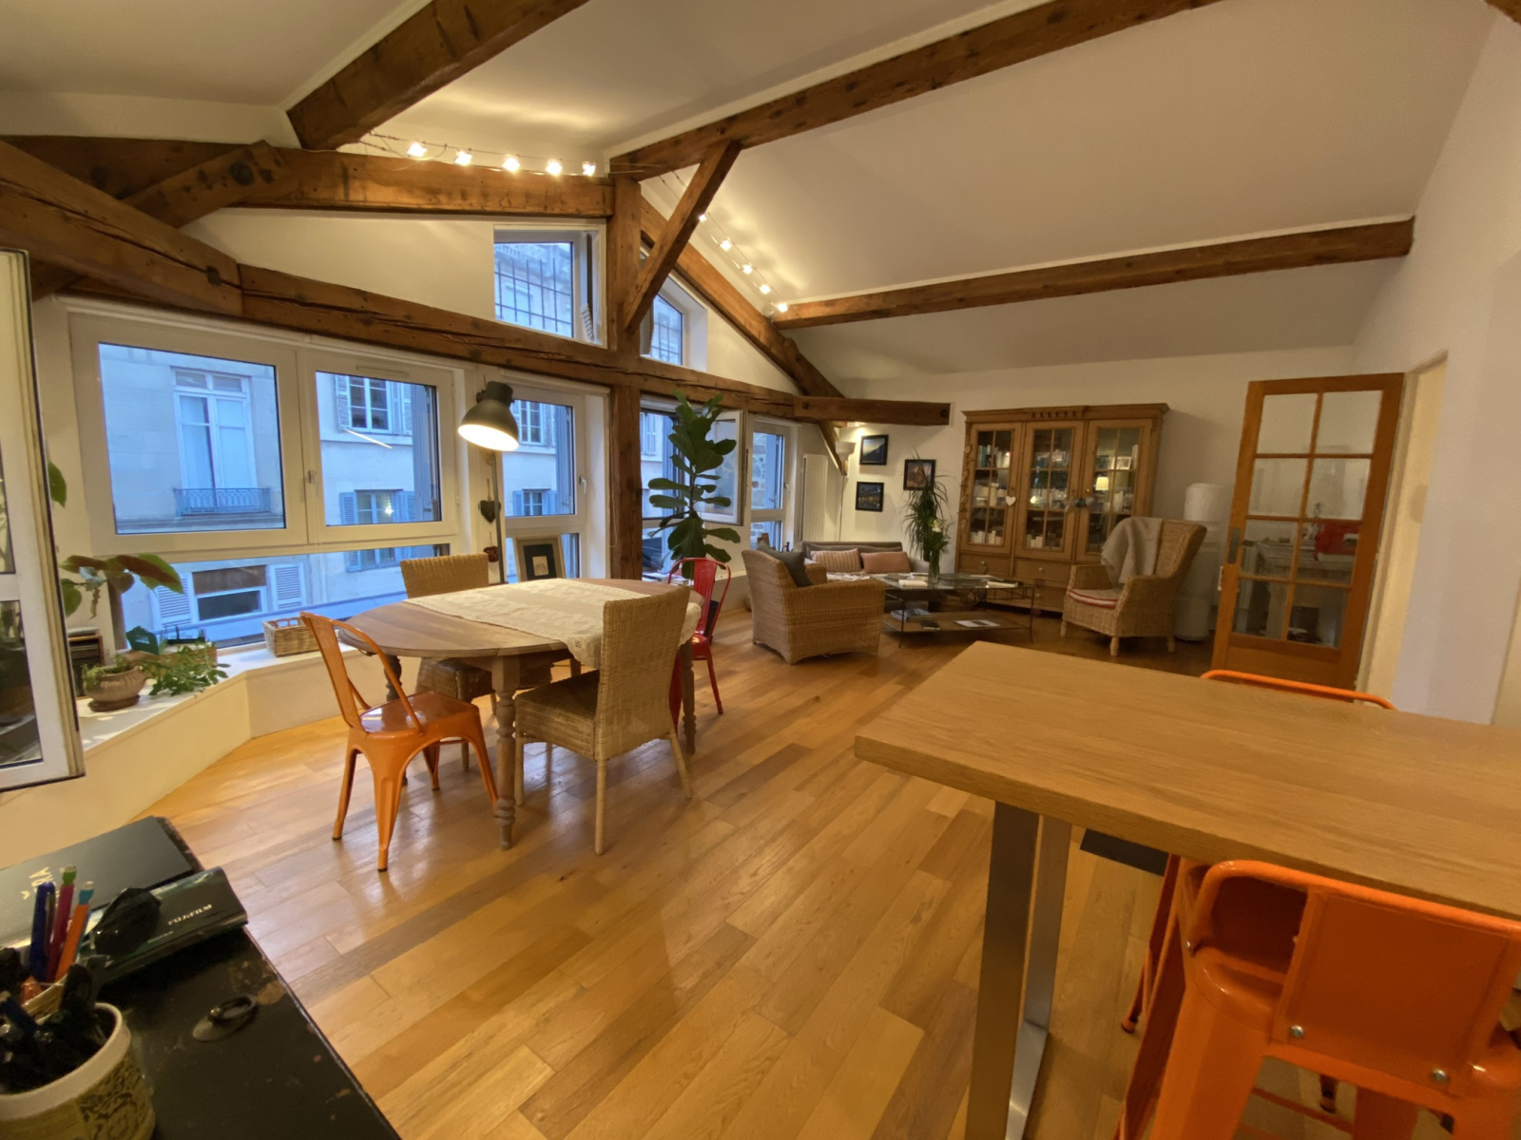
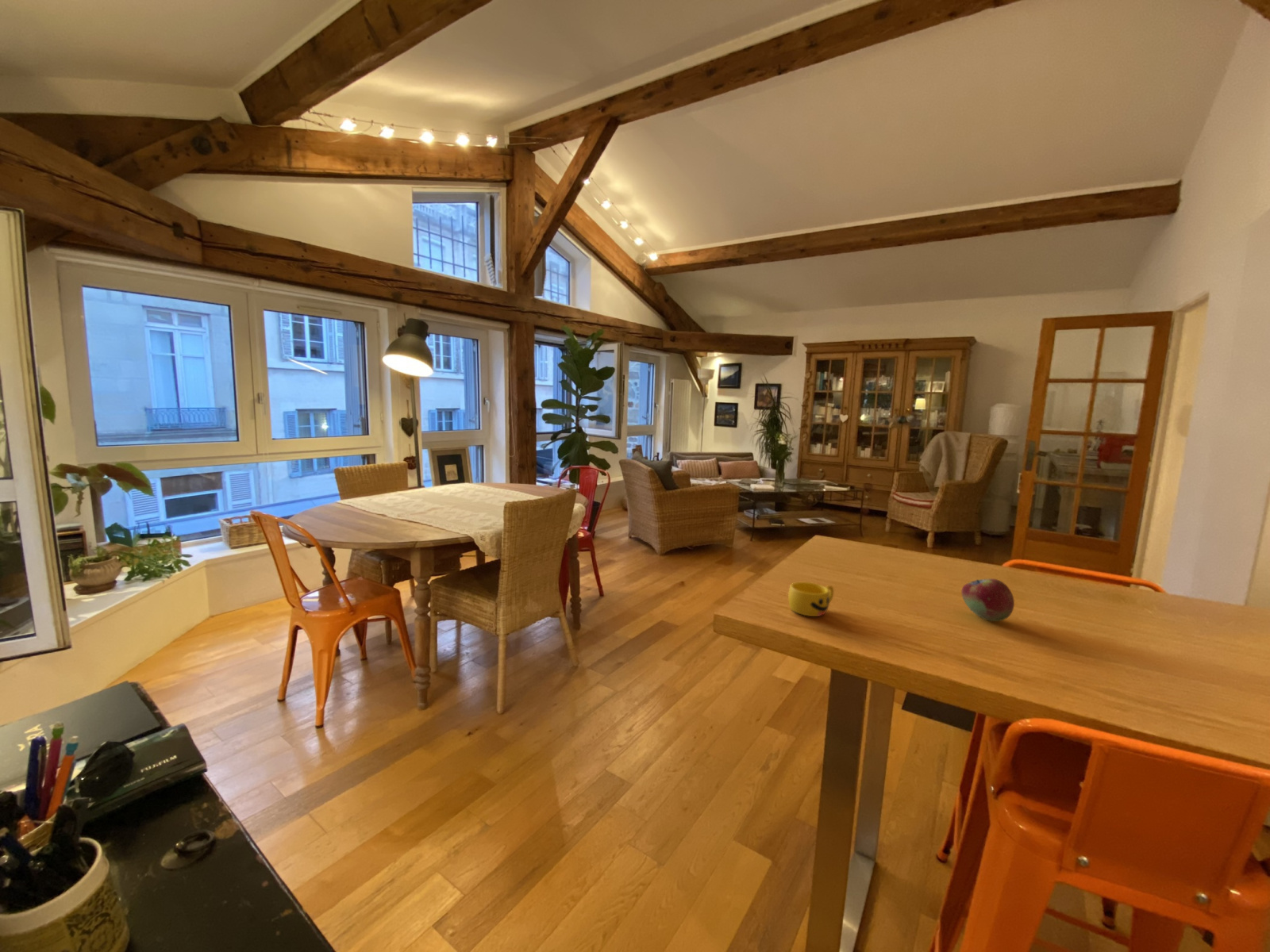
+ fruit [960,578,1015,622]
+ cup [787,582,834,617]
